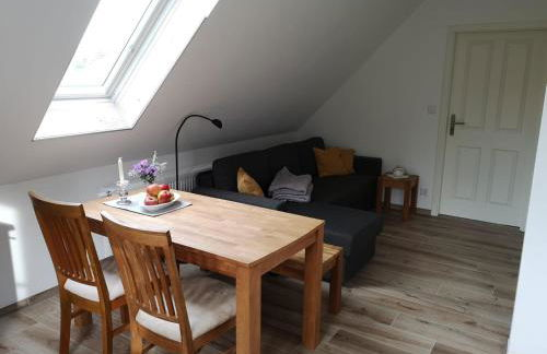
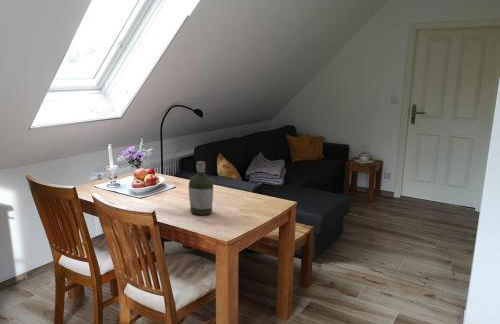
+ bottle [188,160,214,216]
